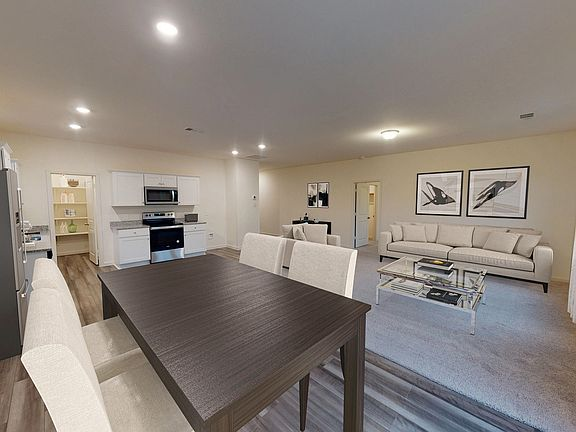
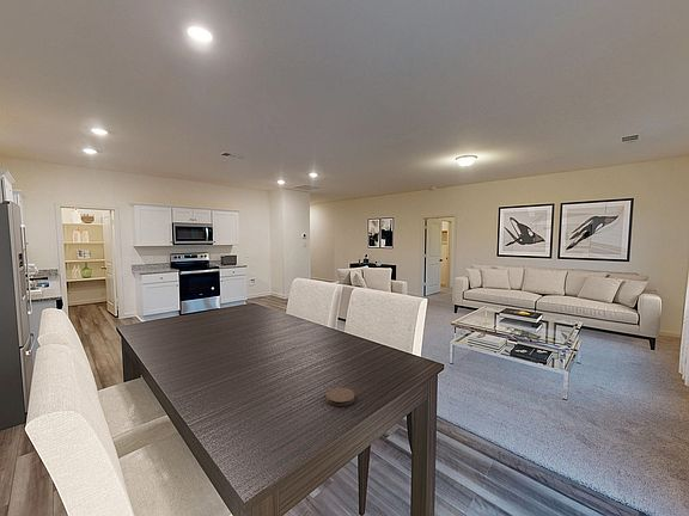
+ coaster [325,386,355,407]
